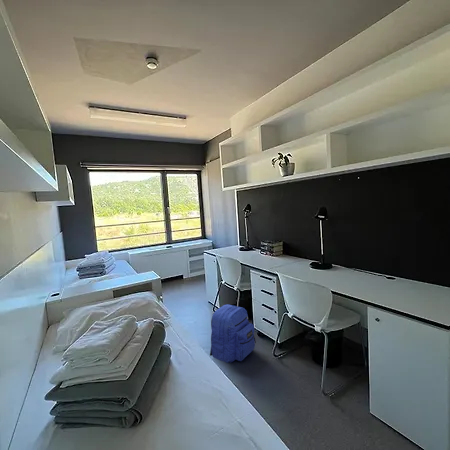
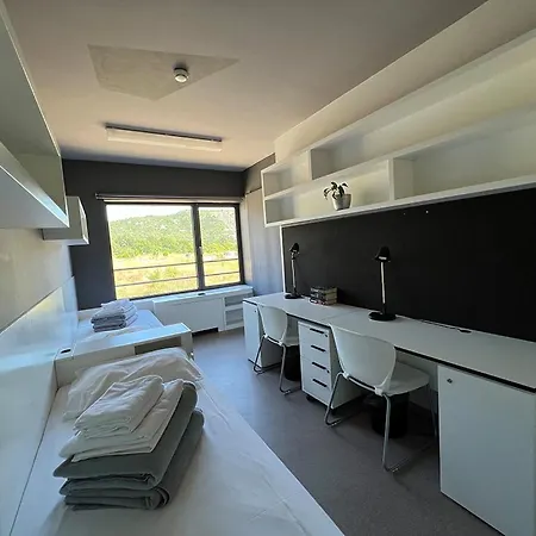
- backpack [209,303,257,364]
